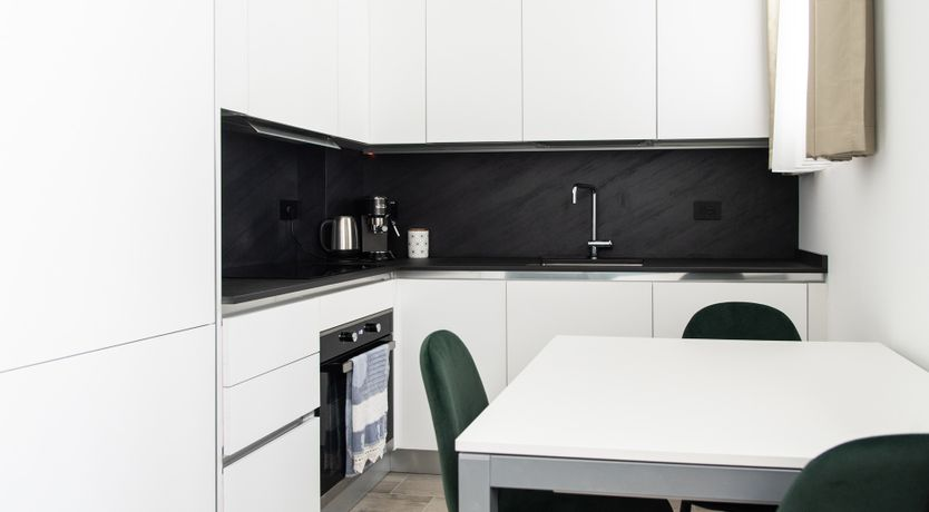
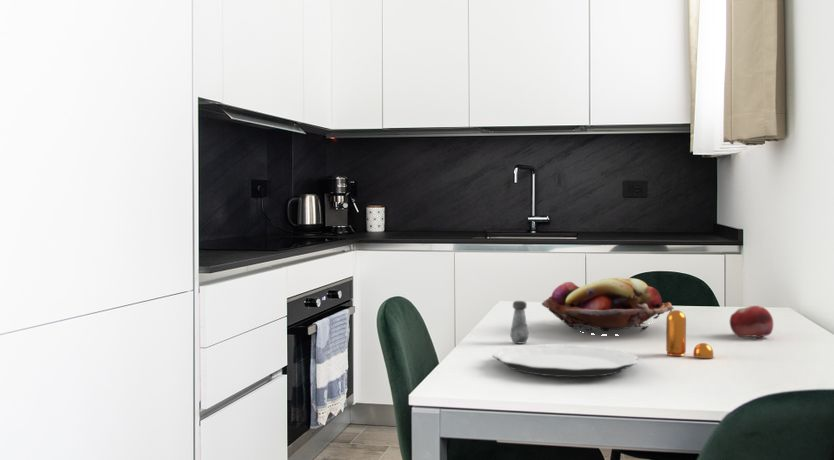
+ fruit basket [541,277,675,337]
+ salt shaker [509,300,530,345]
+ plate [491,343,639,378]
+ pepper shaker [665,309,714,359]
+ fruit [729,305,774,339]
